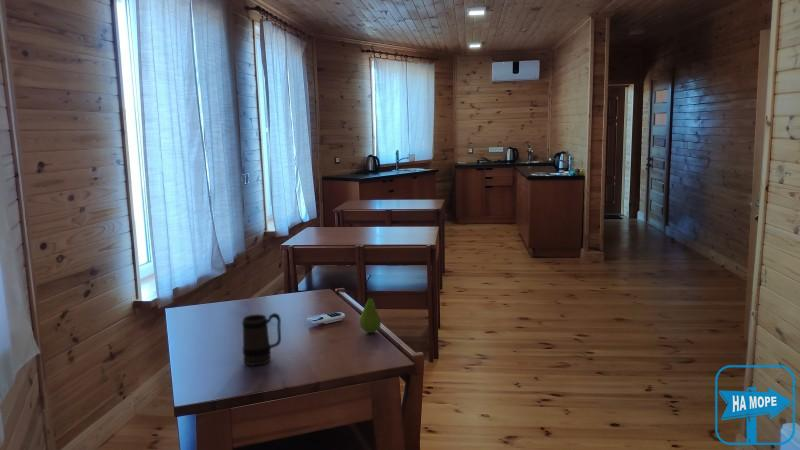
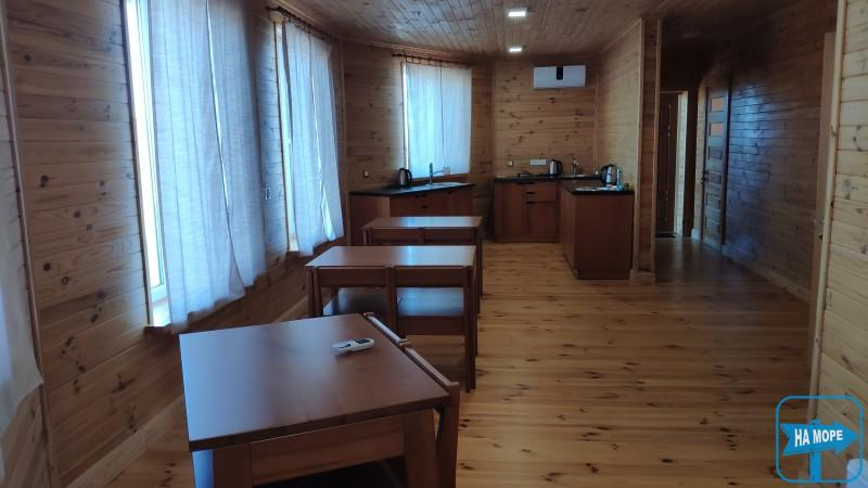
- mug [241,312,282,366]
- fruit [359,291,382,334]
